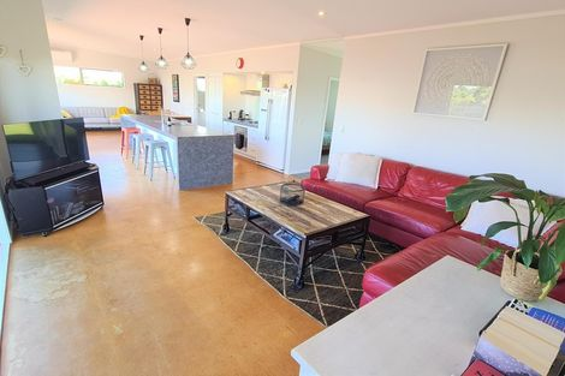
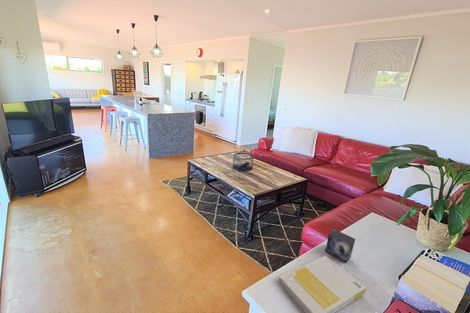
+ small box [324,228,356,264]
+ book [278,255,367,313]
